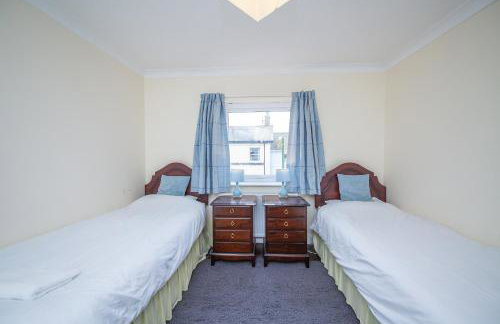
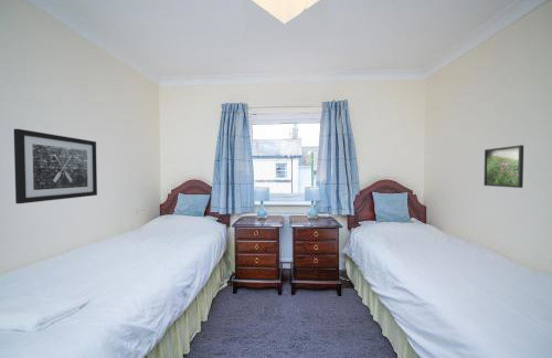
+ wall art [13,128,98,204]
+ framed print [484,144,524,189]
